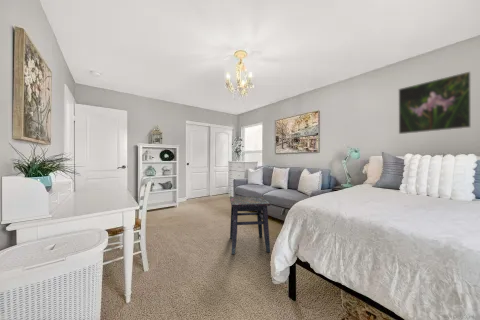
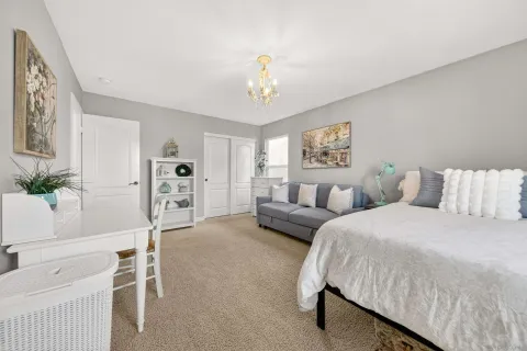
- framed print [397,70,472,135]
- side table [229,195,271,255]
